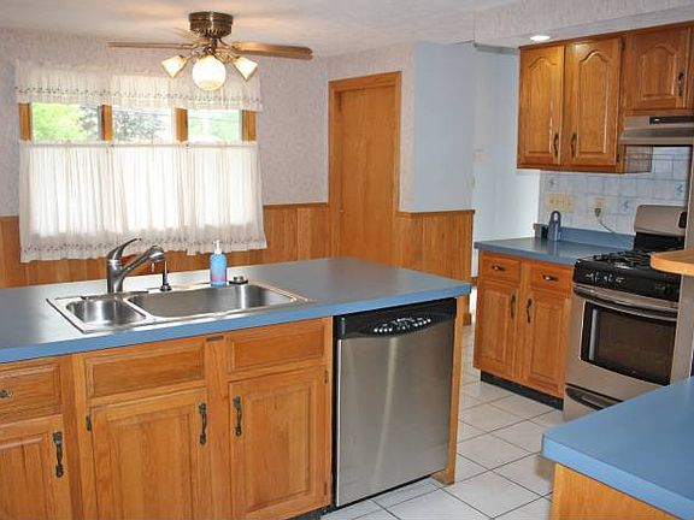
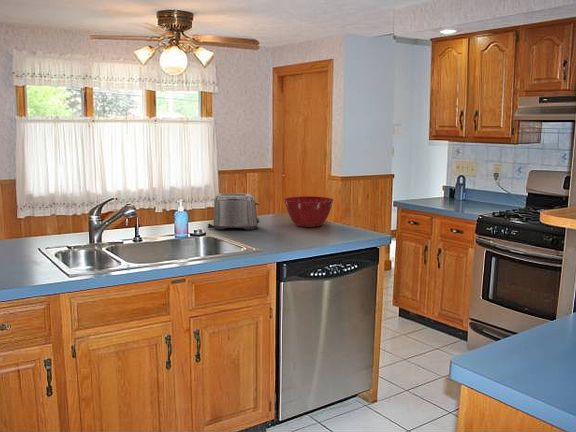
+ mixing bowl [283,195,335,228]
+ toaster [206,192,261,231]
